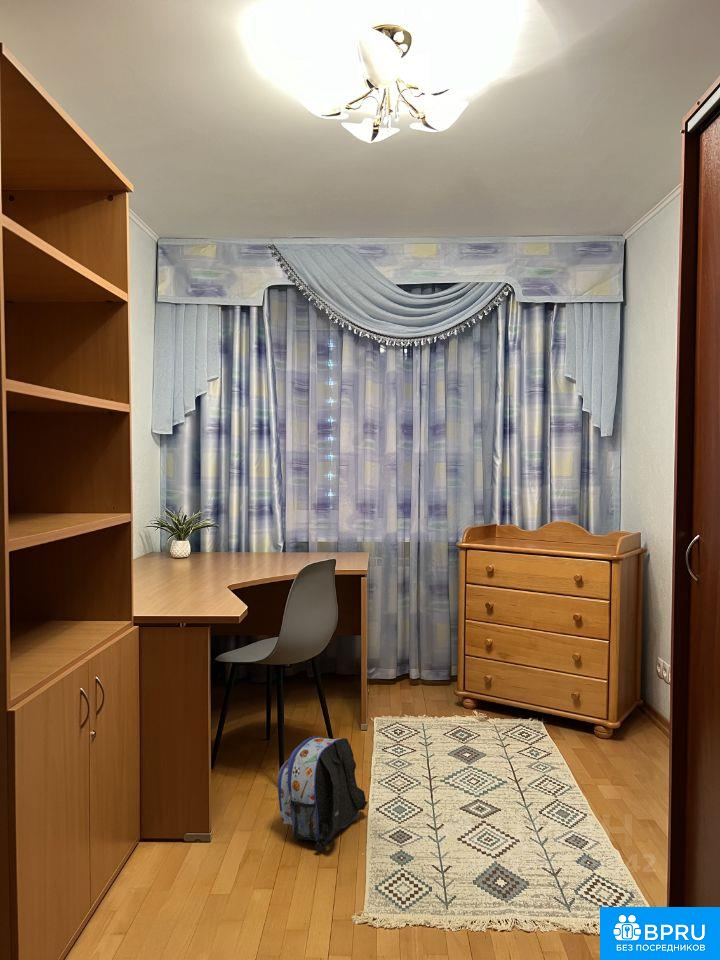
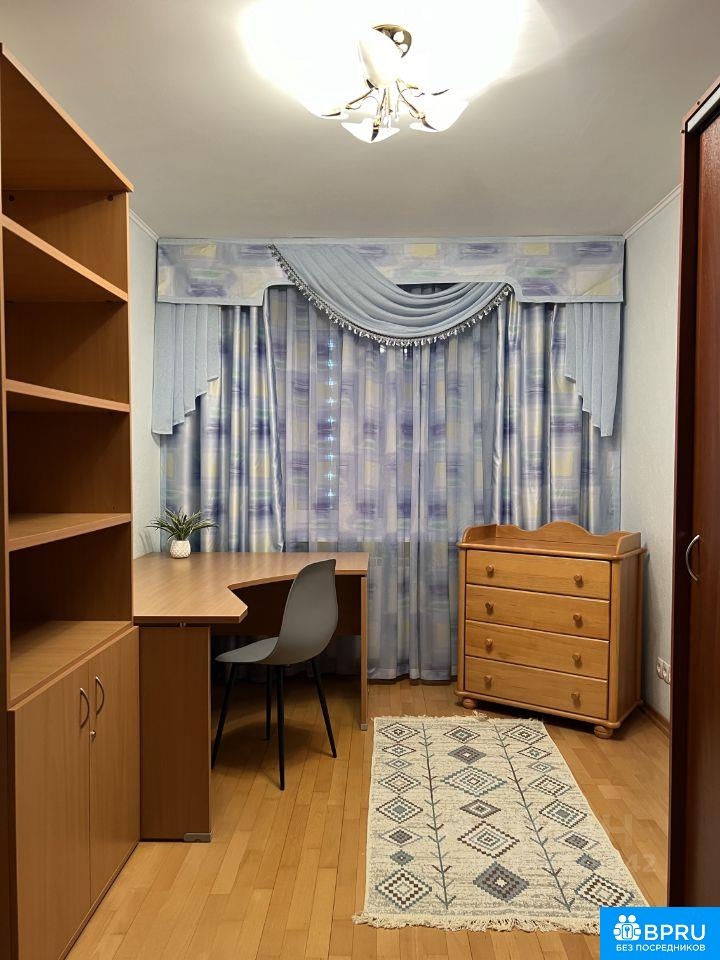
- backpack [277,735,369,852]
